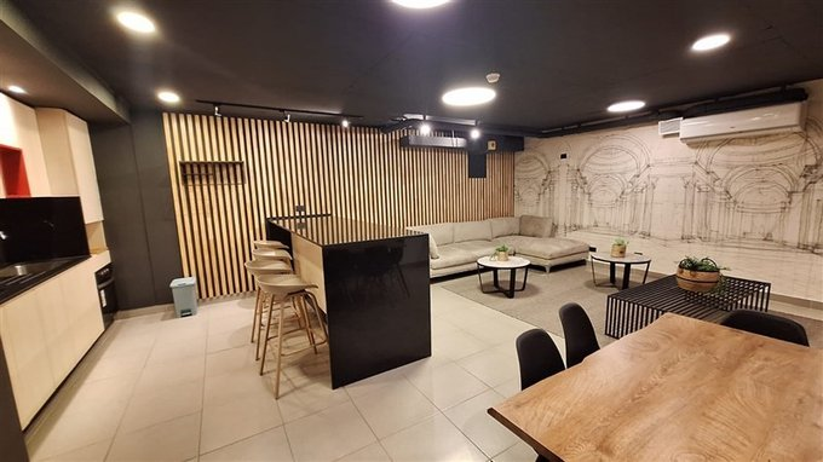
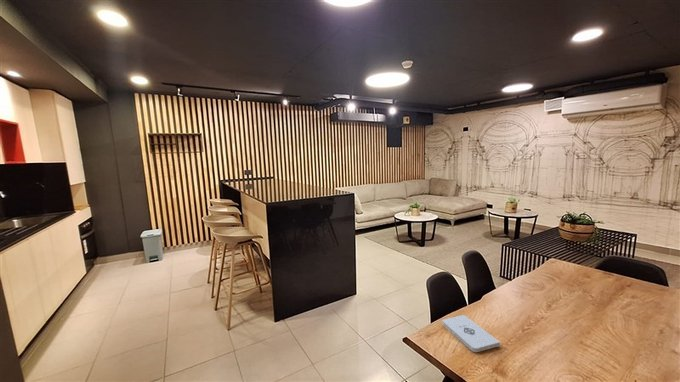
+ notepad [441,314,501,353]
